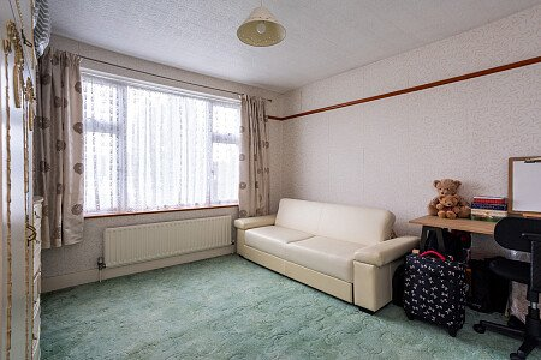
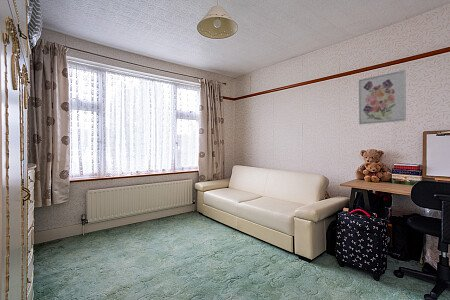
+ wall art [358,69,407,125]
